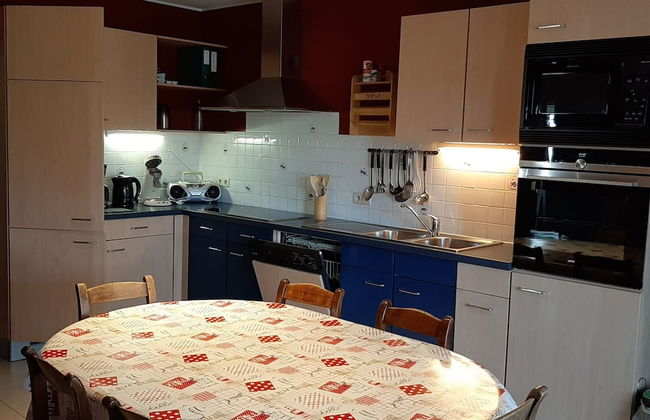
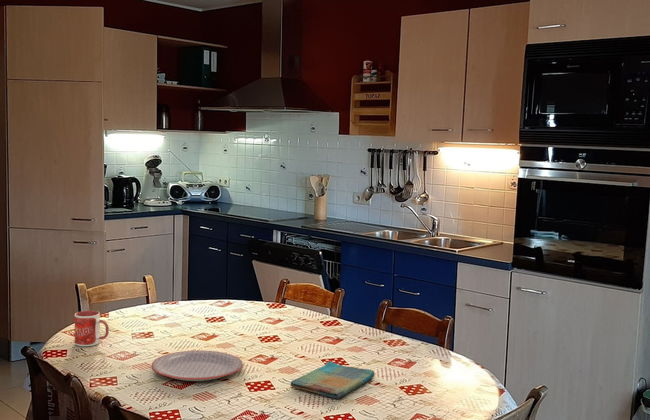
+ mug [74,310,110,347]
+ dish towel [289,360,375,400]
+ plate [150,349,244,382]
